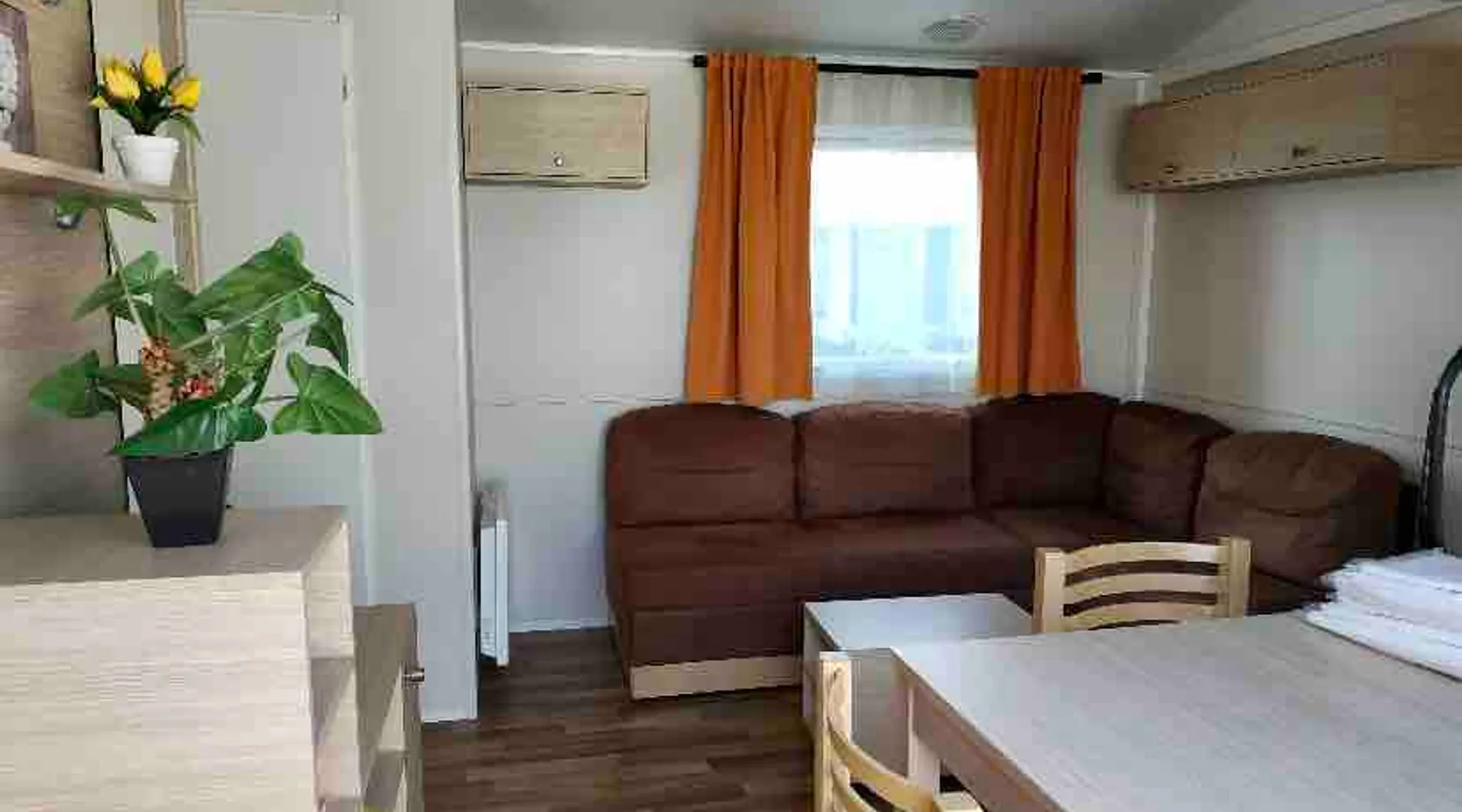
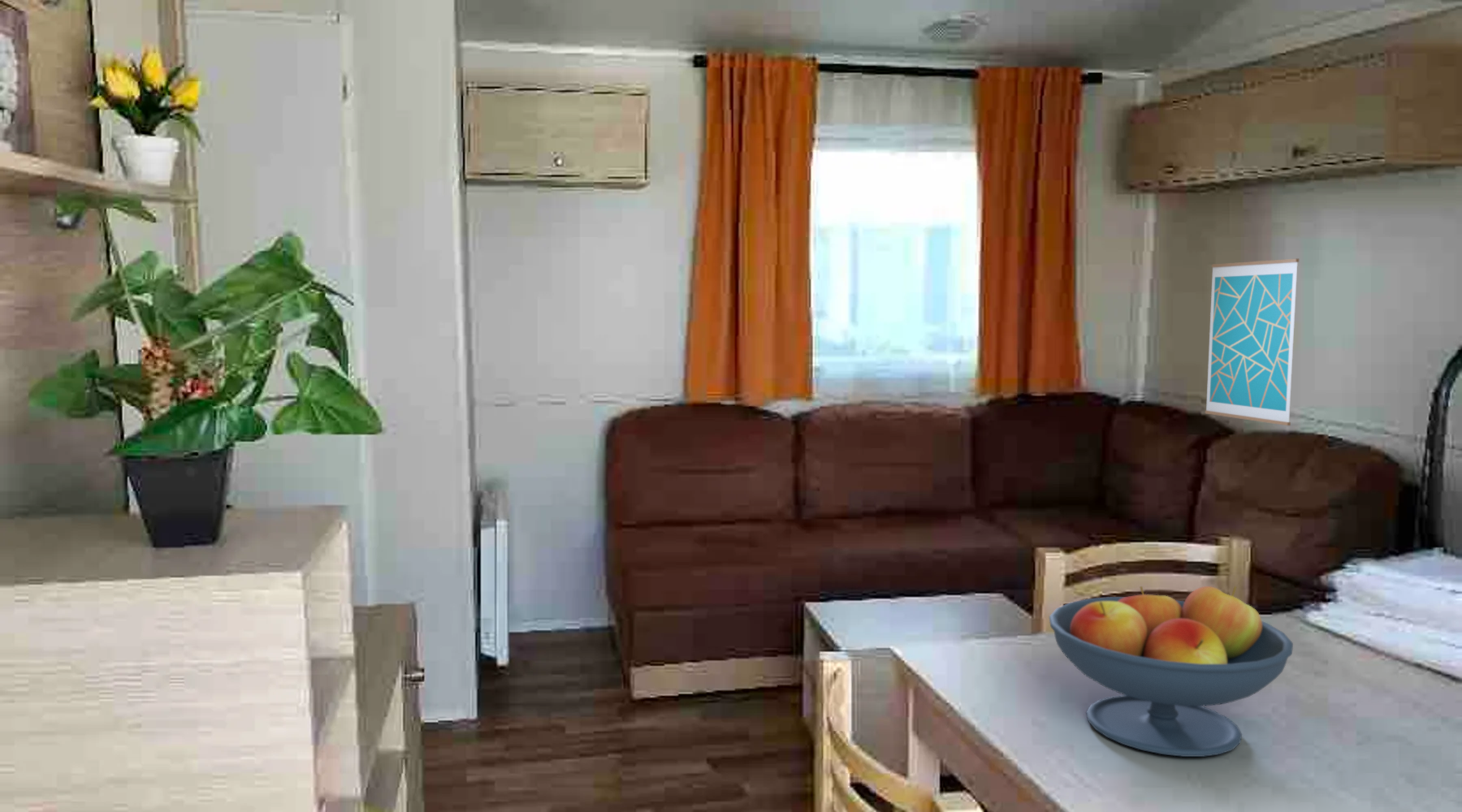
+ fruit bowl [1049,585,1294,758]
+ wall art [1205,258,1300,426]
